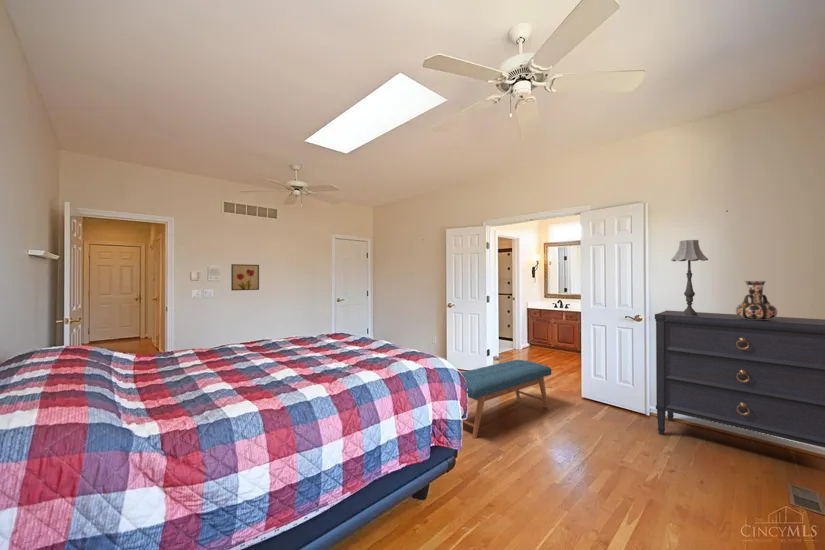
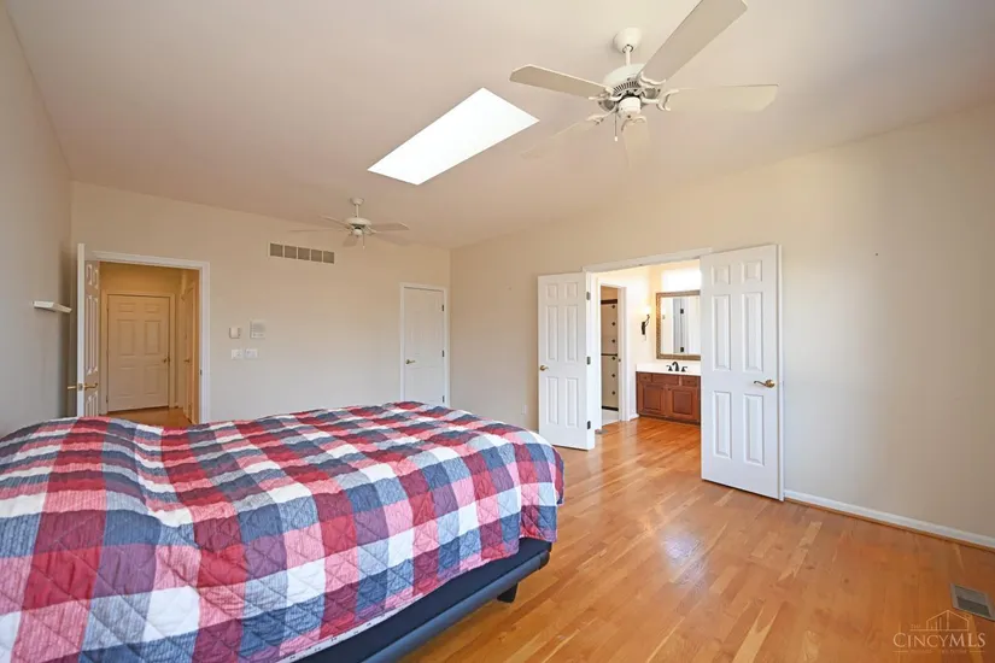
- dresser [654,309,825,449]
- table lamp [670,239,709,316]
- bench [460,359,552,439]
- decorative vase [735,280,778,320]
- wall art [230,263,260,292]
